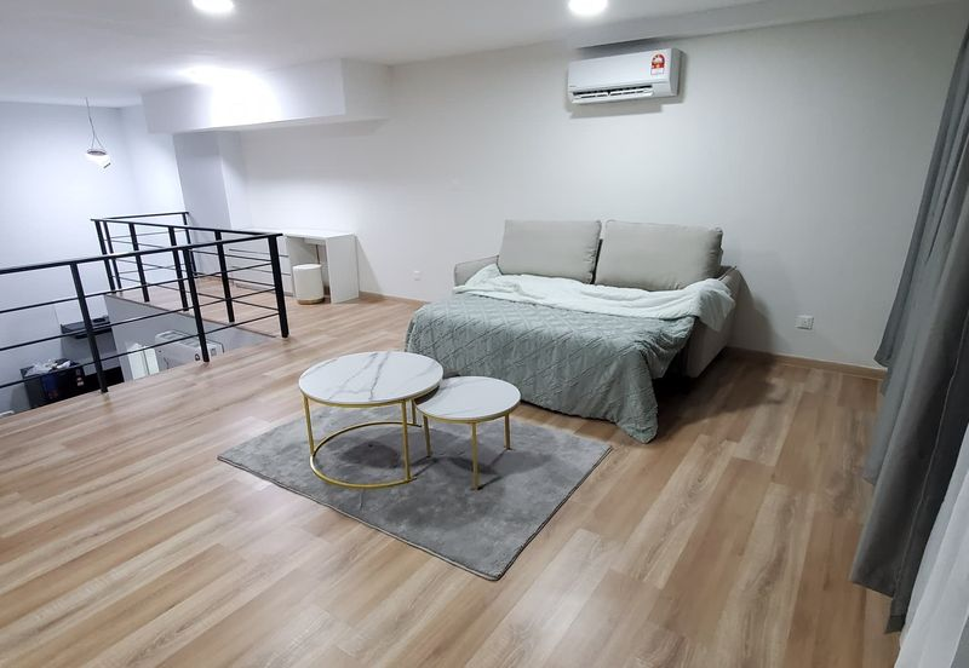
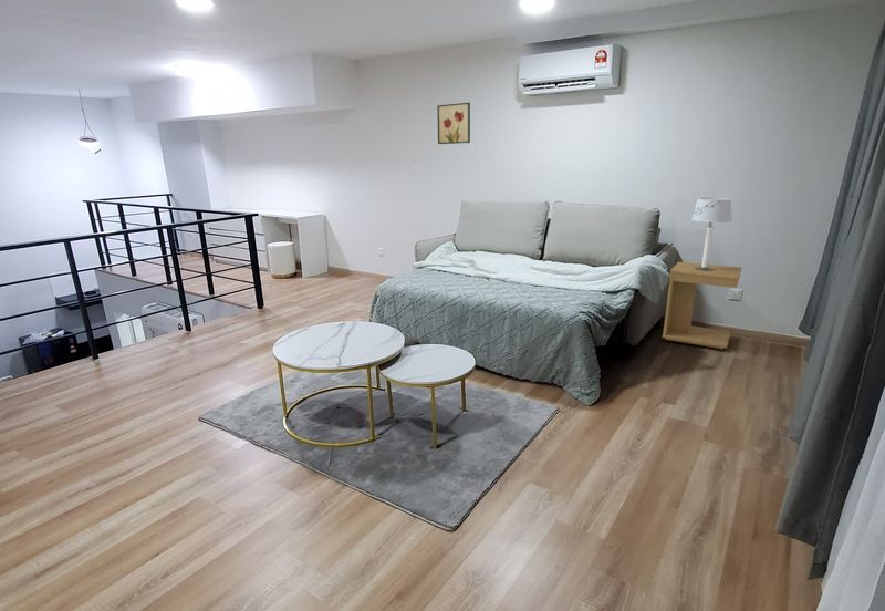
+ side table [662,261,742,350]
+ table lamp [690,197,733,271]
+ wall art [436,102,471,145]
